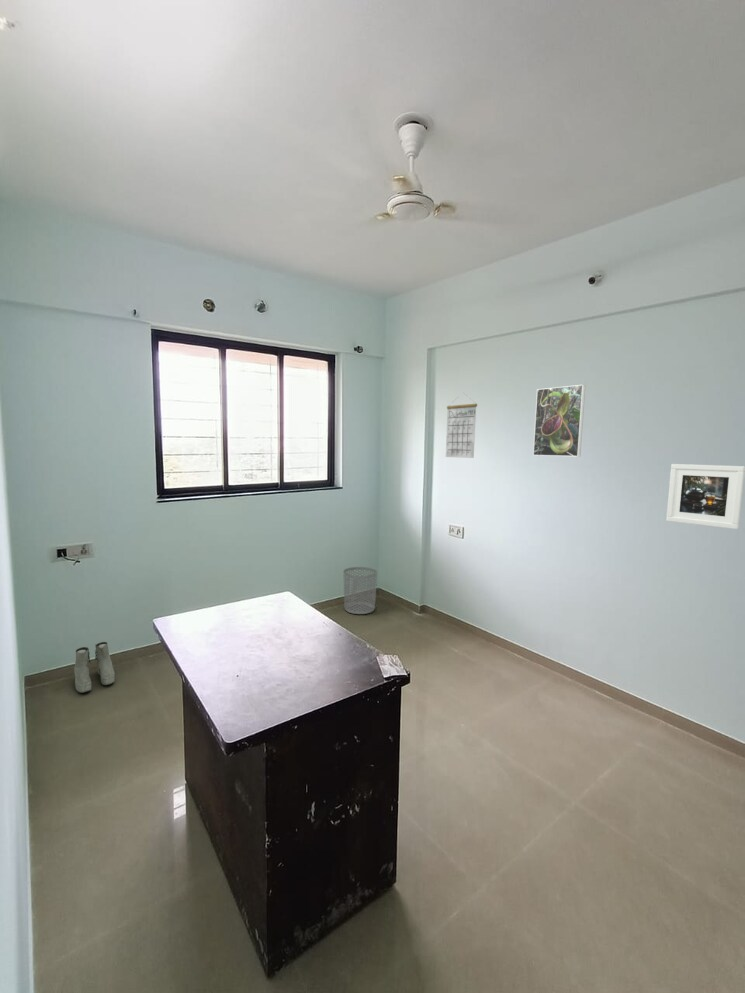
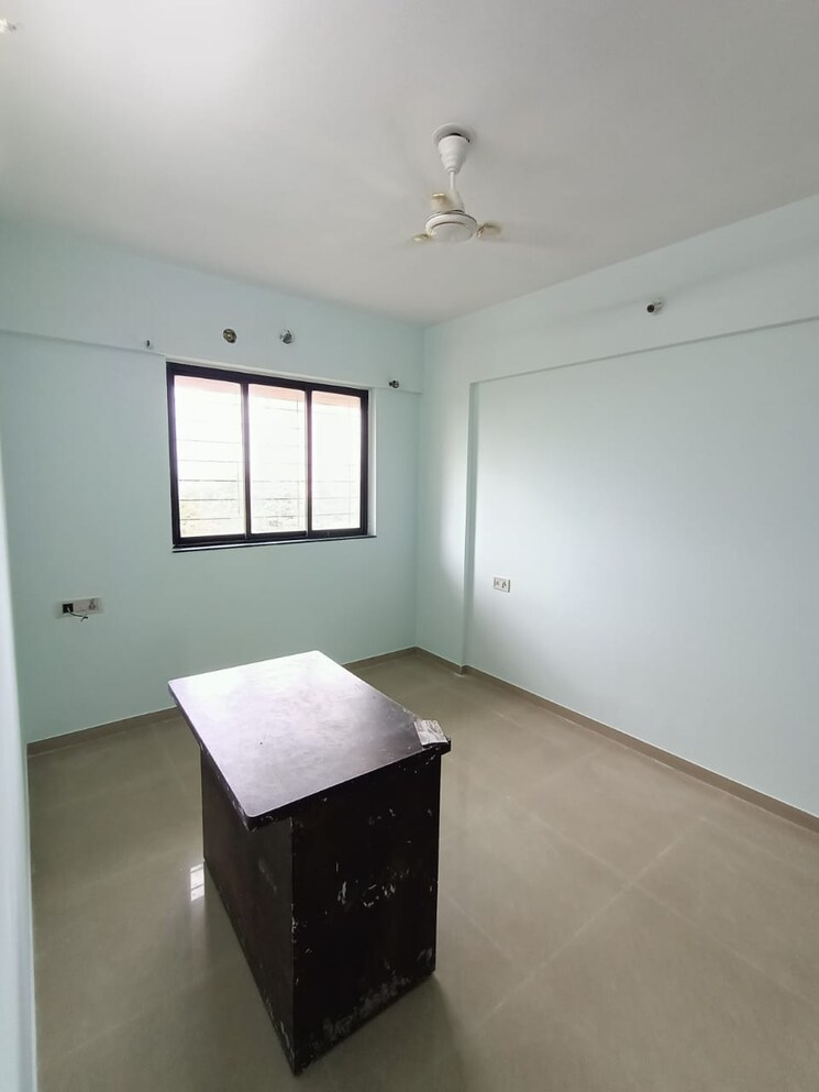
- calendar [445,393,478,459]
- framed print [532,384,586,458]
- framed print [665,463,745,530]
- boots [73,641,116,694]
- waste bin [342,566,378,615]
